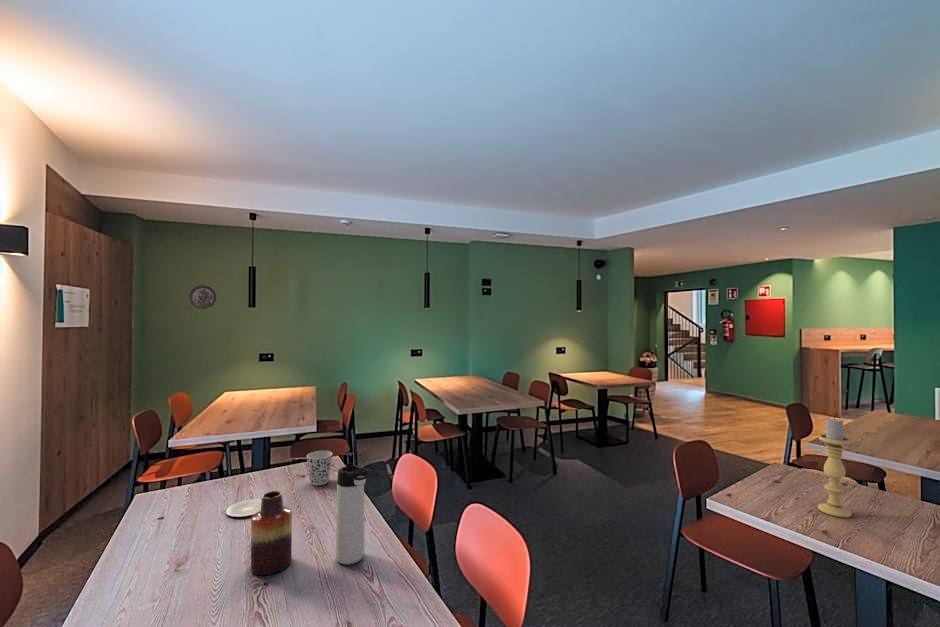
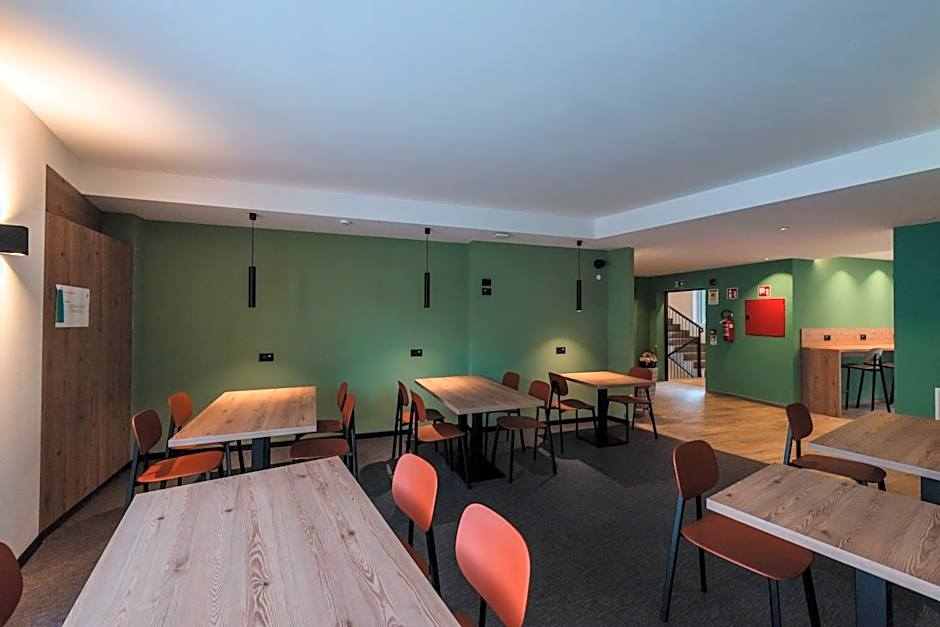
- plate [225,498,262,518]
- candle holder [817,417,853,519]
- cup [306,450,334,486]
- decorative plate [188,284,217,310]
- thermos bottle [335,462,370,565]
- vase [250,490,293,576]
